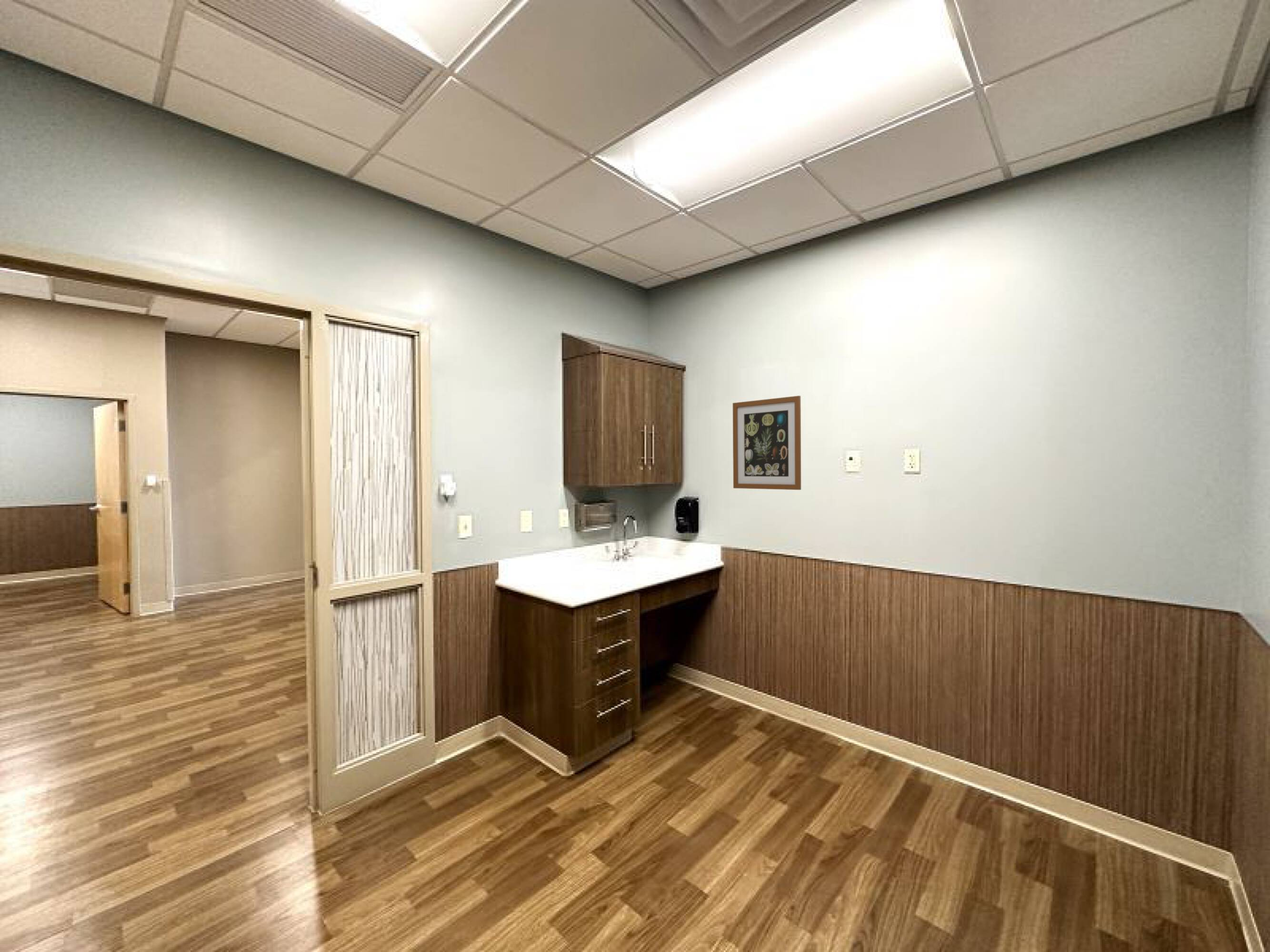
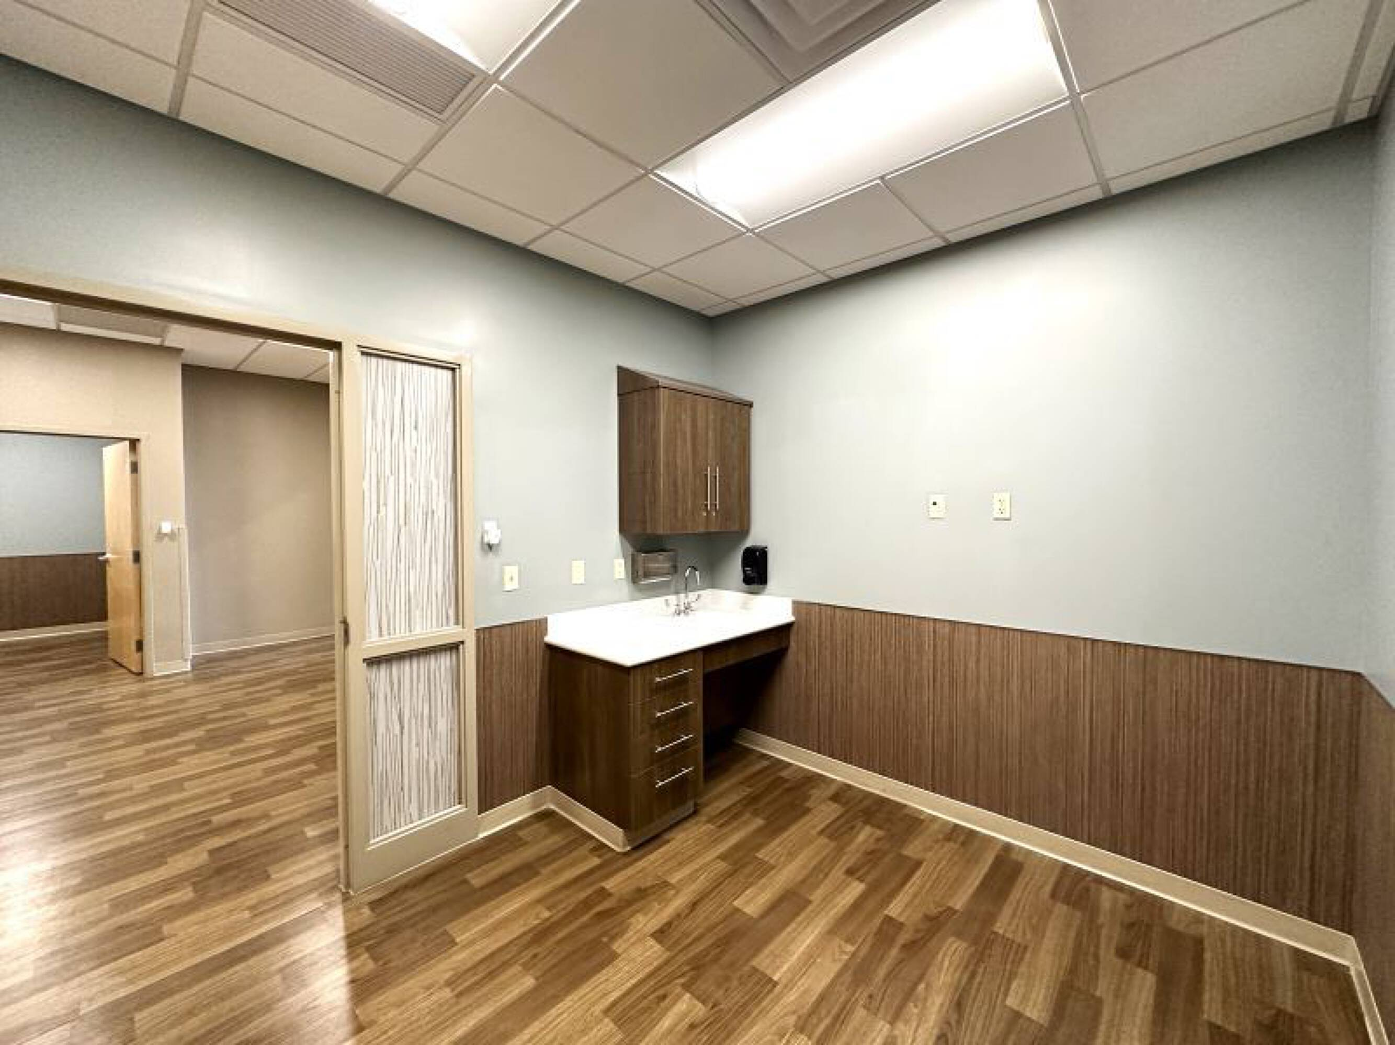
- wall art [732,395,801,490]
